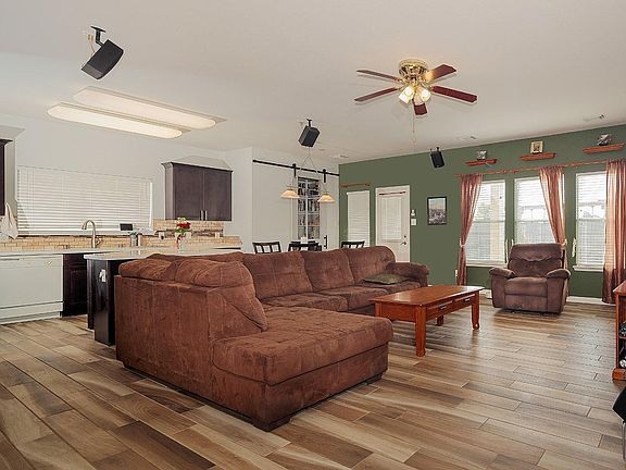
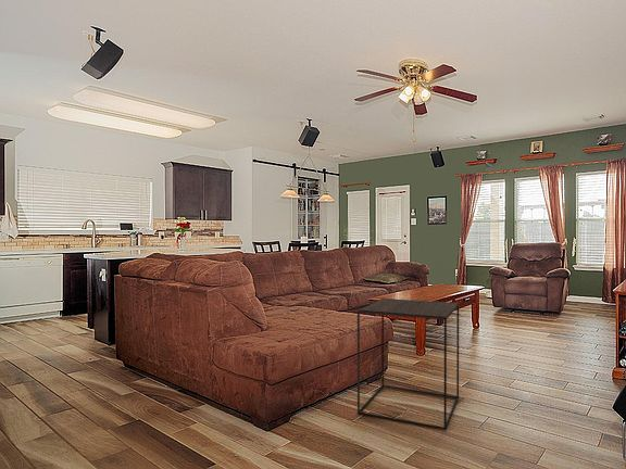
+ side table [356,297,460,431]
